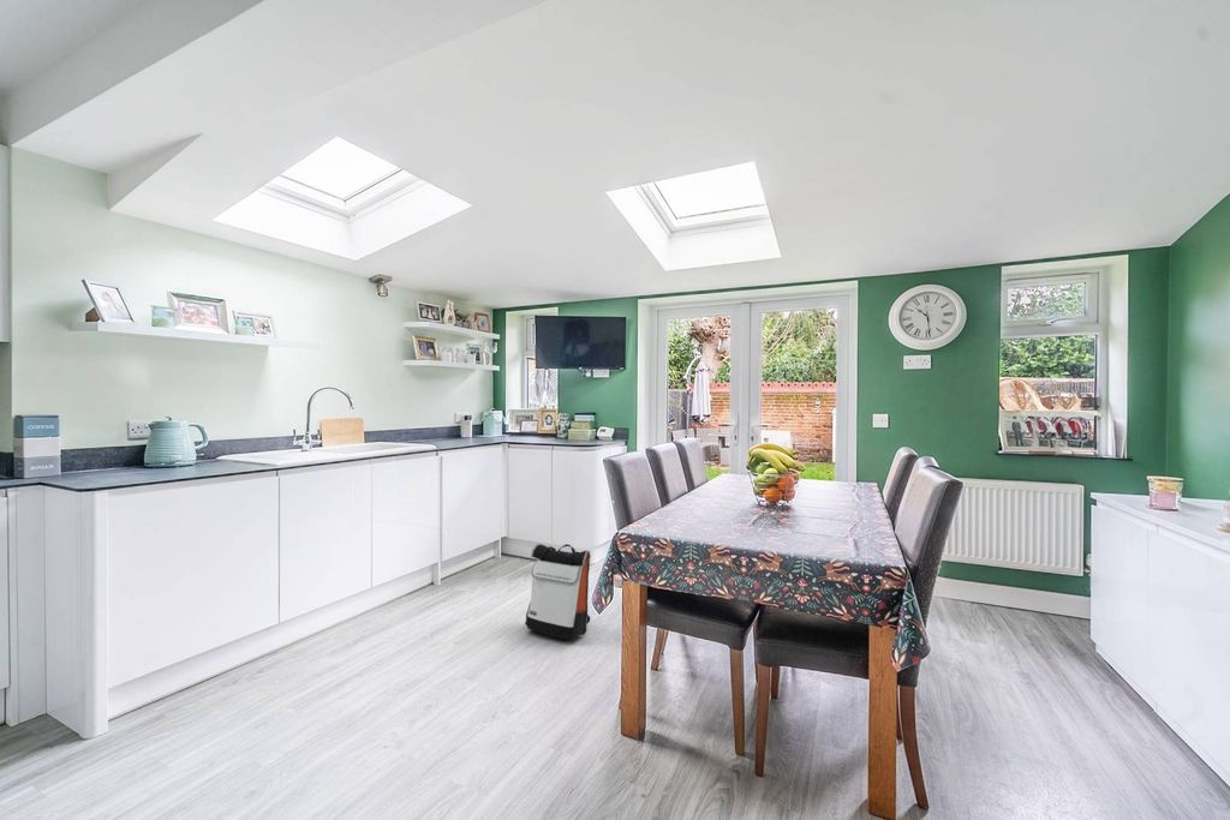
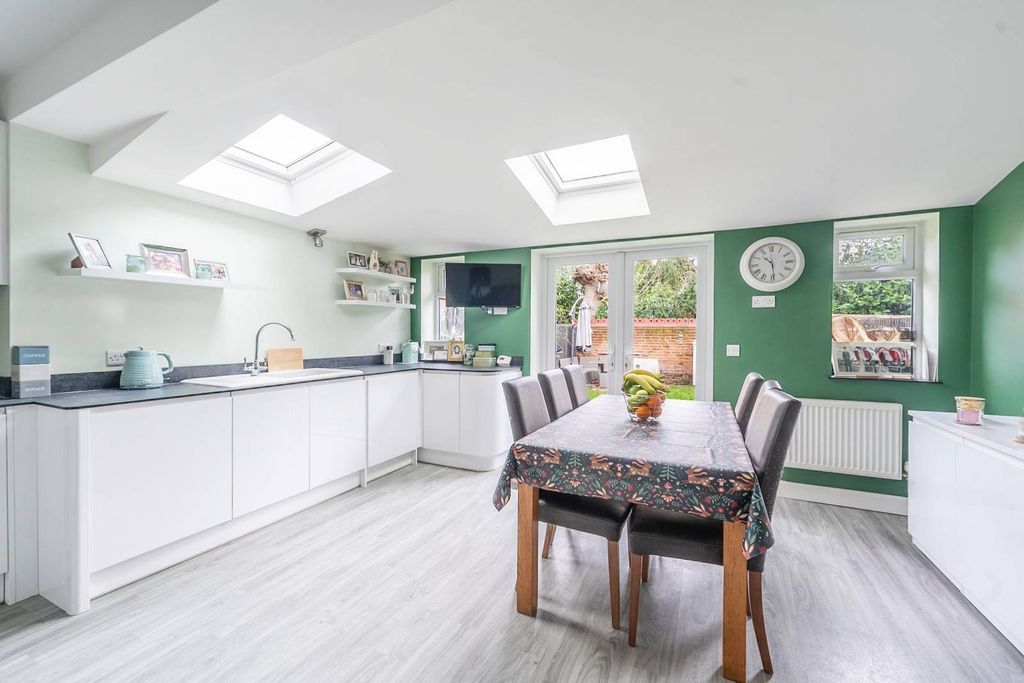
- backpack [524,543,591,641]
